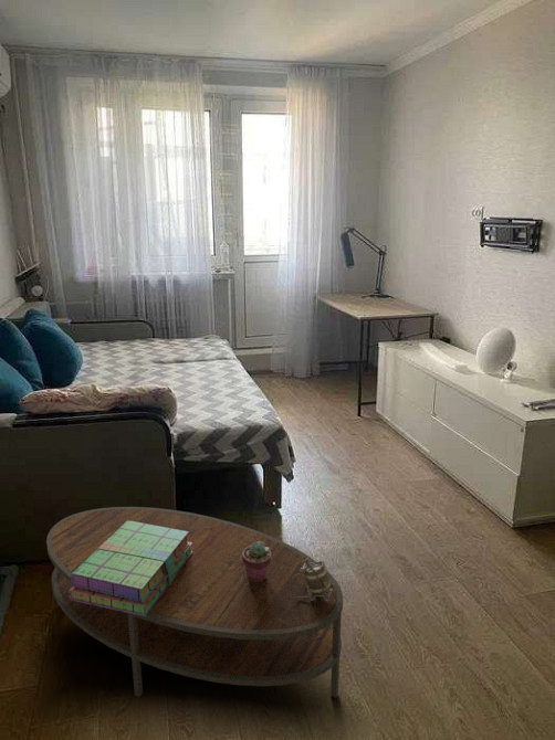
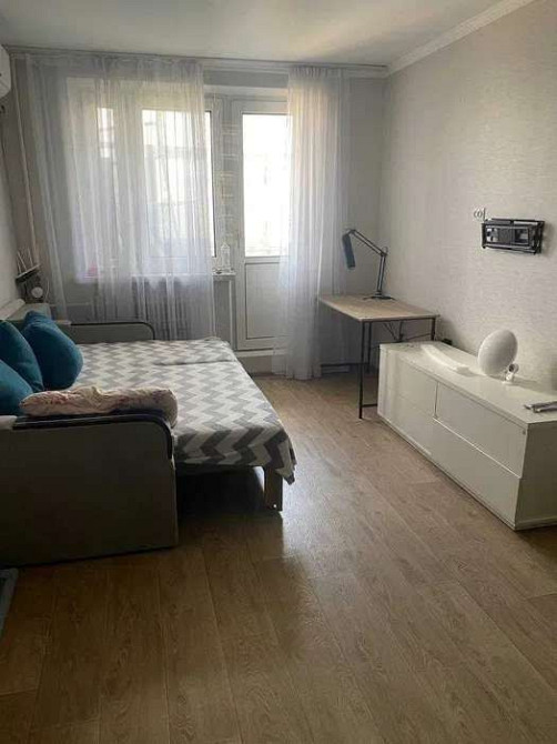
- stack of books [69,520,193,616]
- coffee table [45,506,344,699]
- potted succulent [242,541,271,582]
- mug [291,558,334,601]
